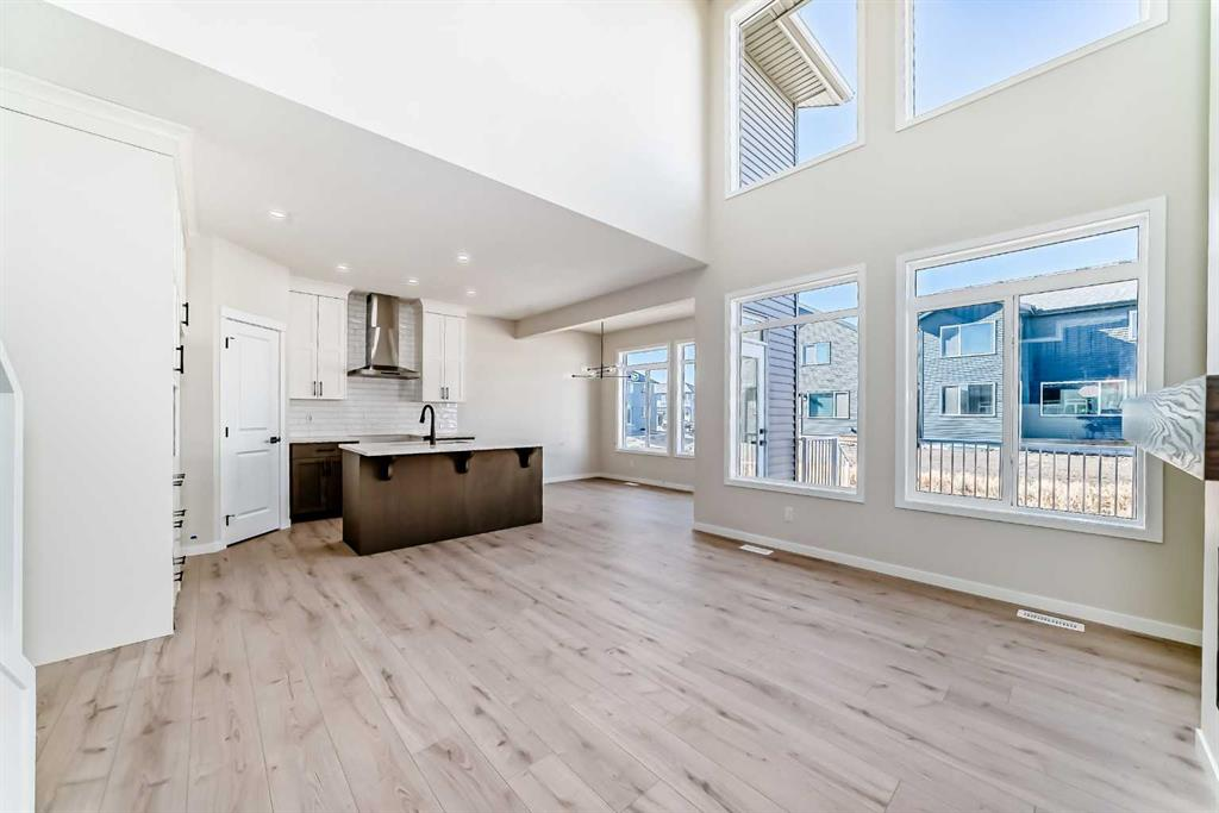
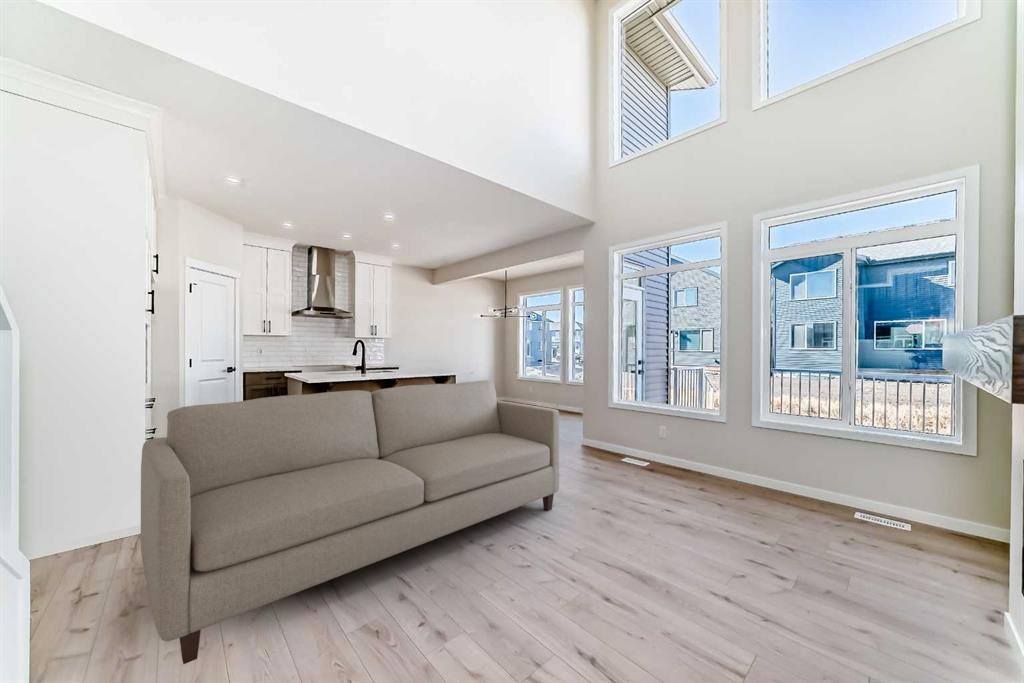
+ sofa [140,379,560,665]
